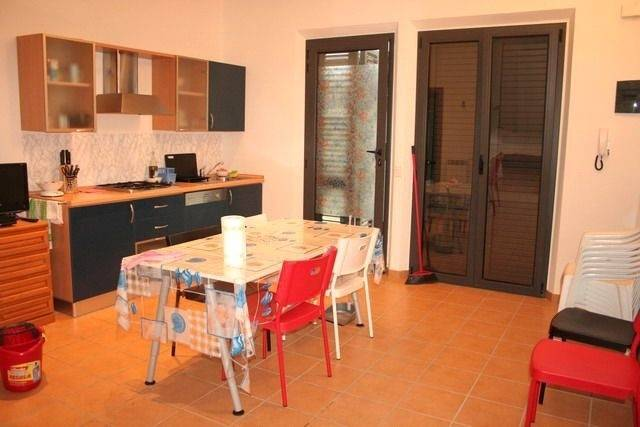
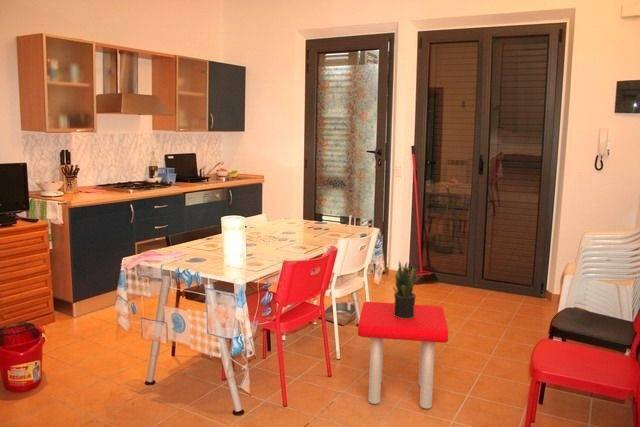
+ potted plant [392,260,418,319]
+ stool [357,301,449,410]
